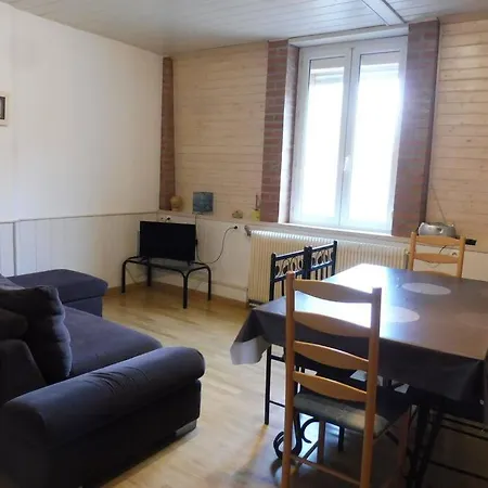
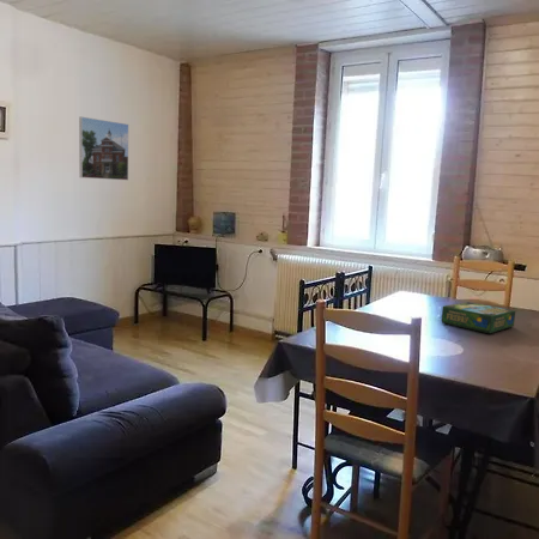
+ board game [441,301,516,334]
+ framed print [78,116,129,181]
